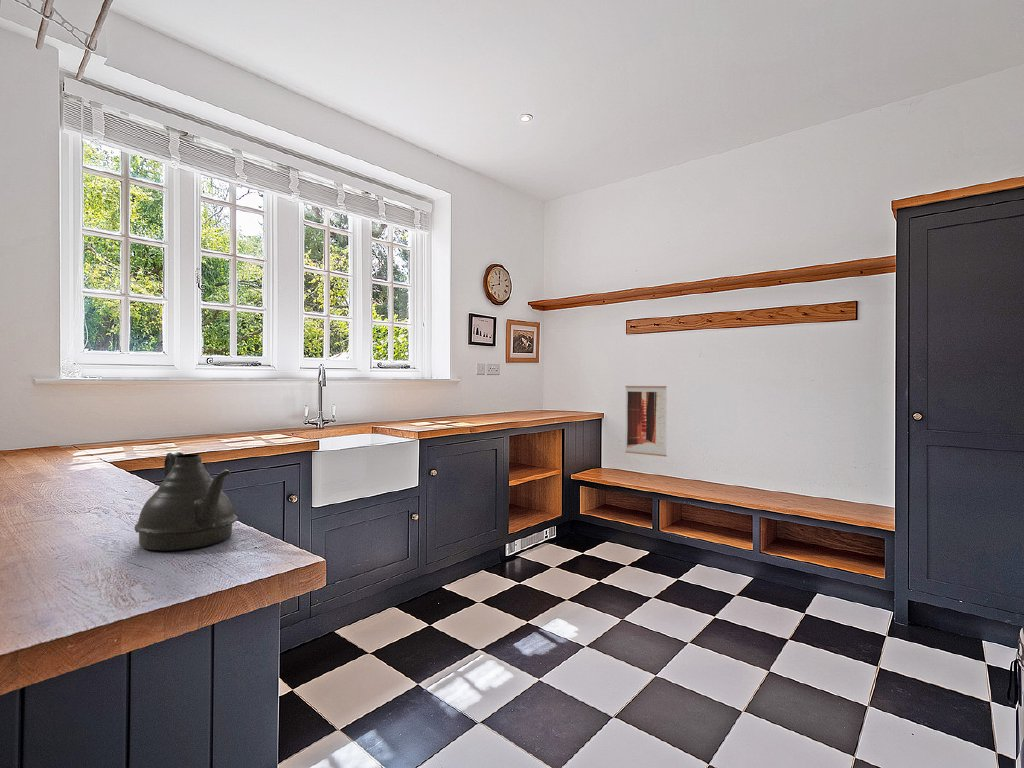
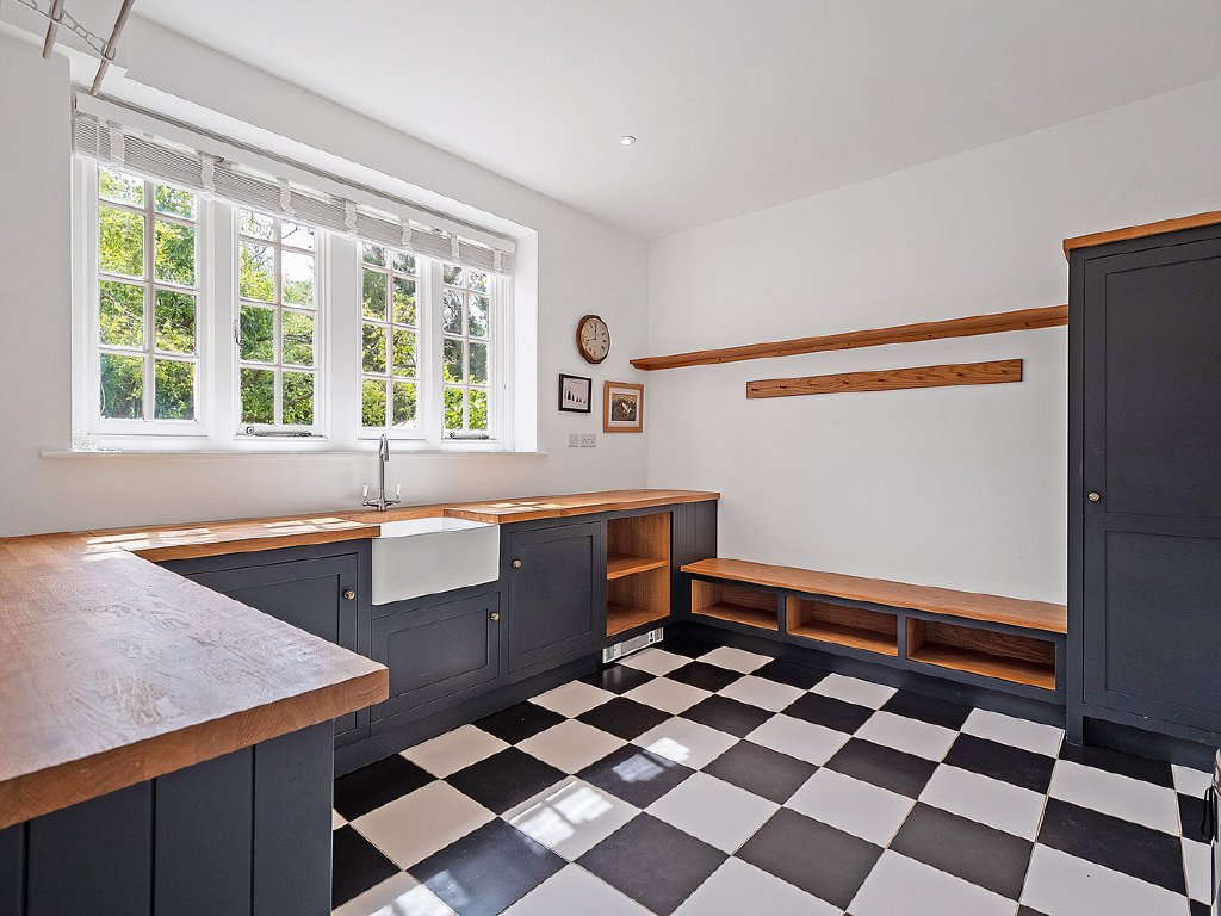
- teapot [134,451,239,552]
- wall art [624,385,668,457]
